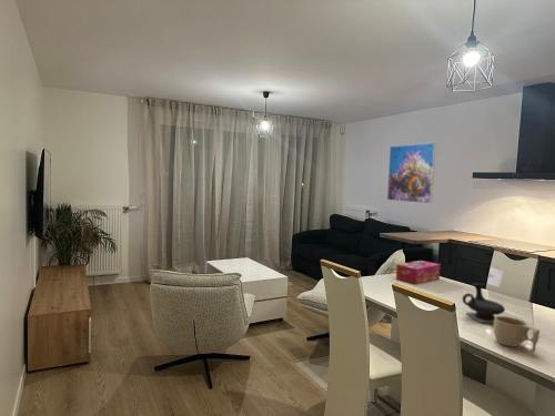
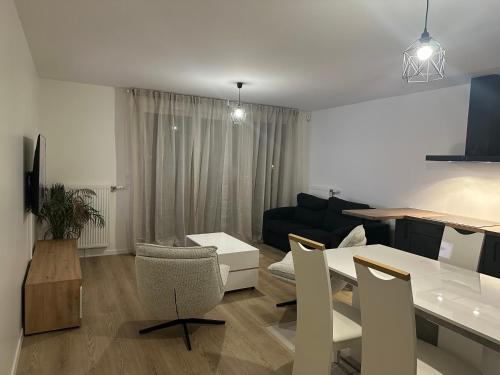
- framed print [386,142,437,205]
- teapot [462,283,506,324]
- tissue box [395,260,442,285]
- cup [493,315,541,354]
